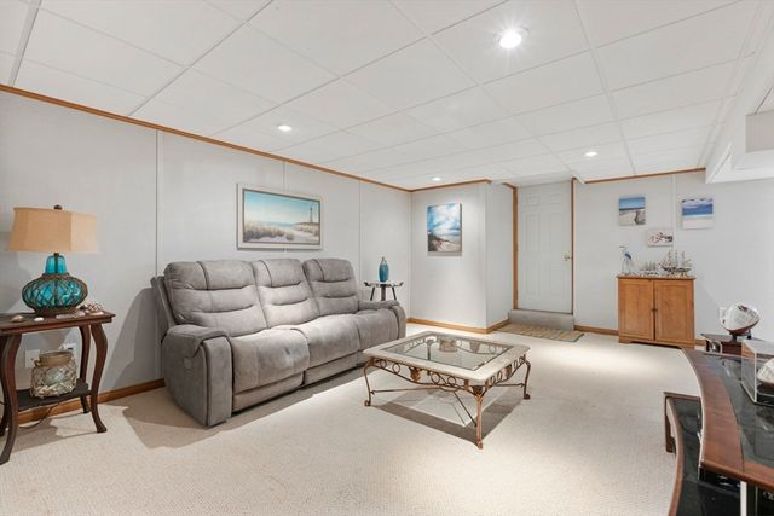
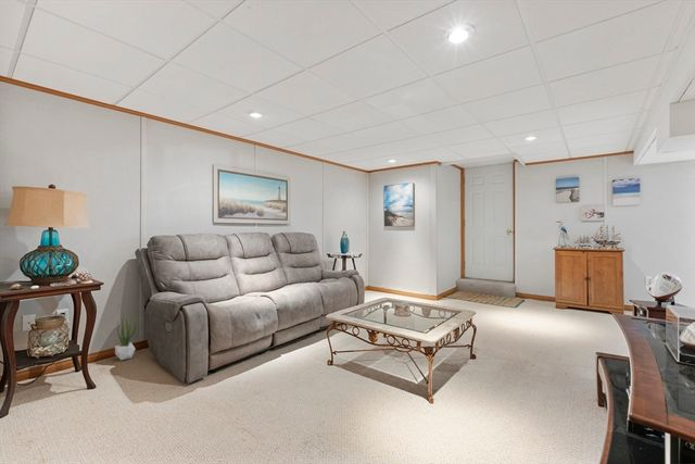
+ potted plant [114,314,138,362]
